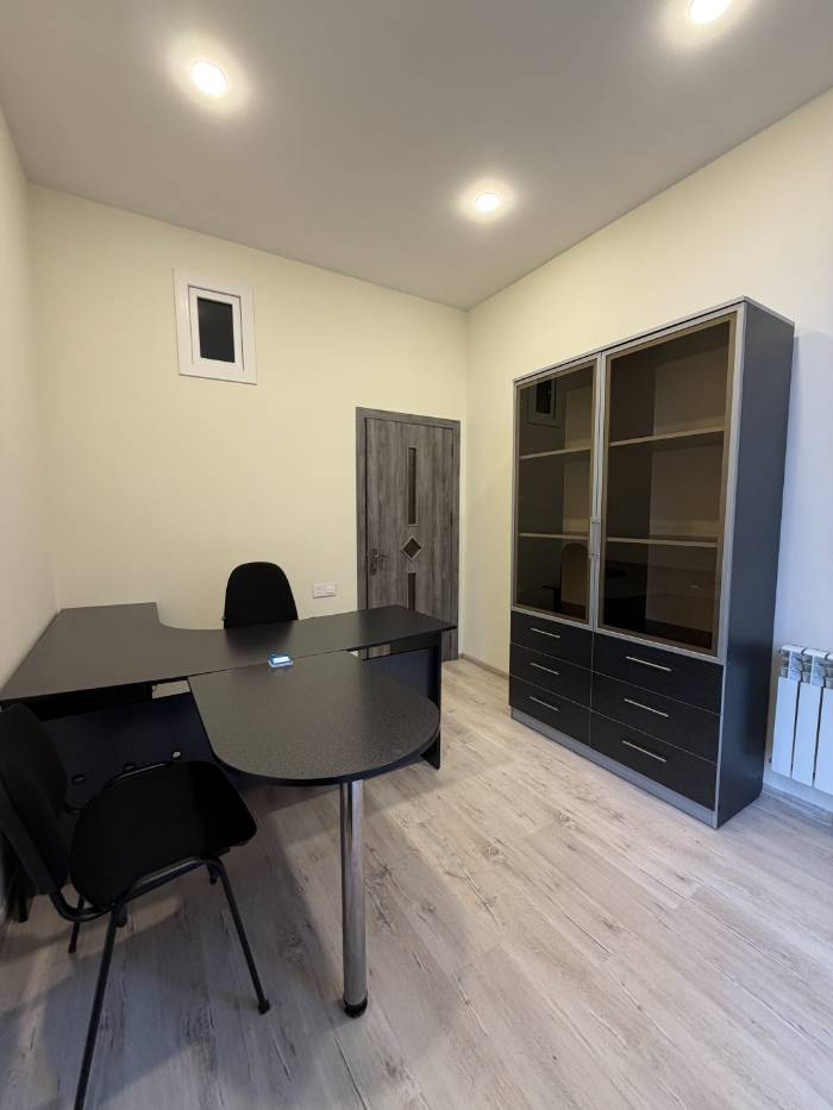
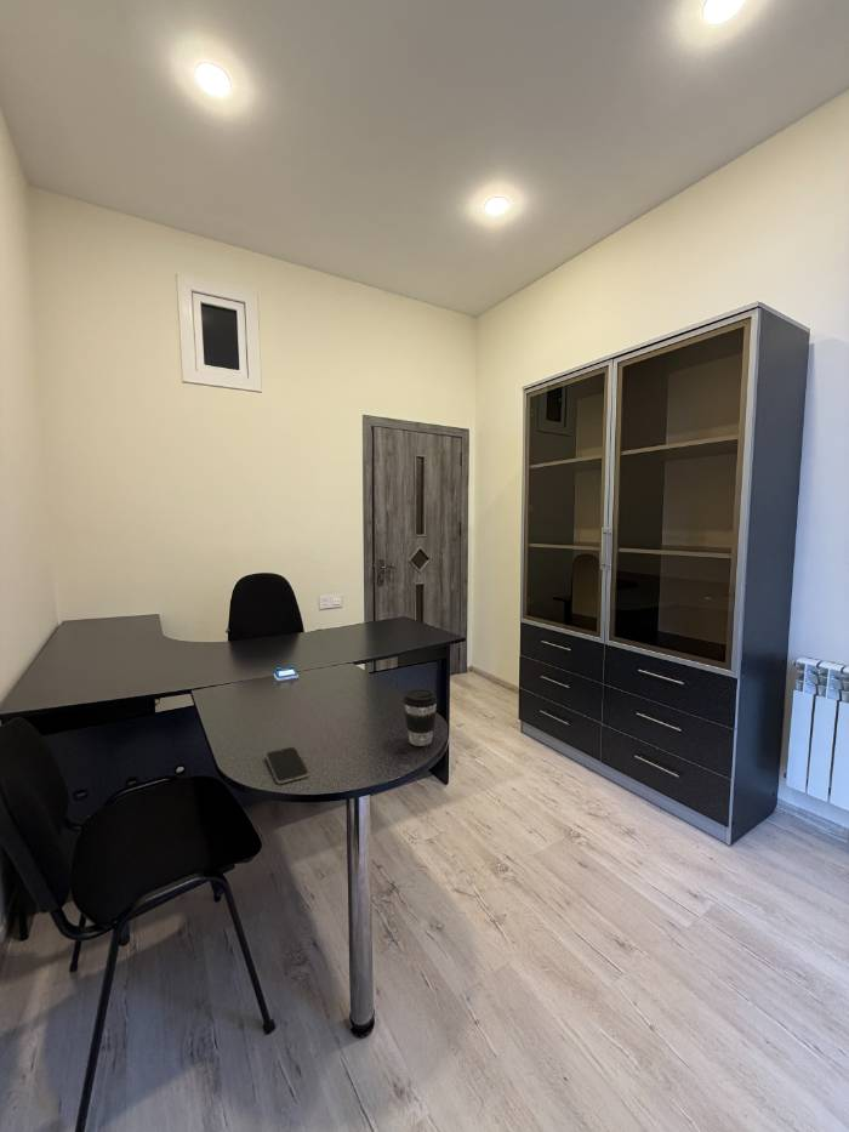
+ coffee cup [403,688,439,747]
+ smartphone [266,746,309,785]
